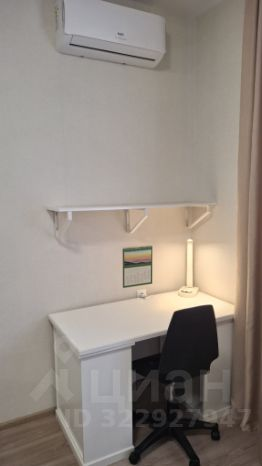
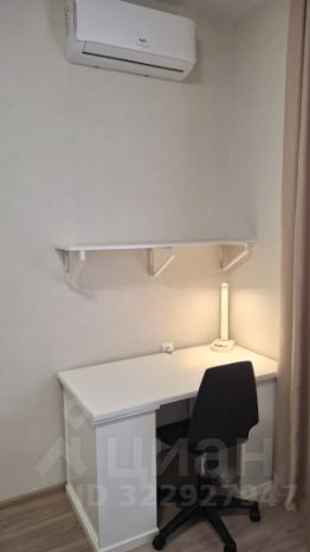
- calendar [121,244,153,289]
